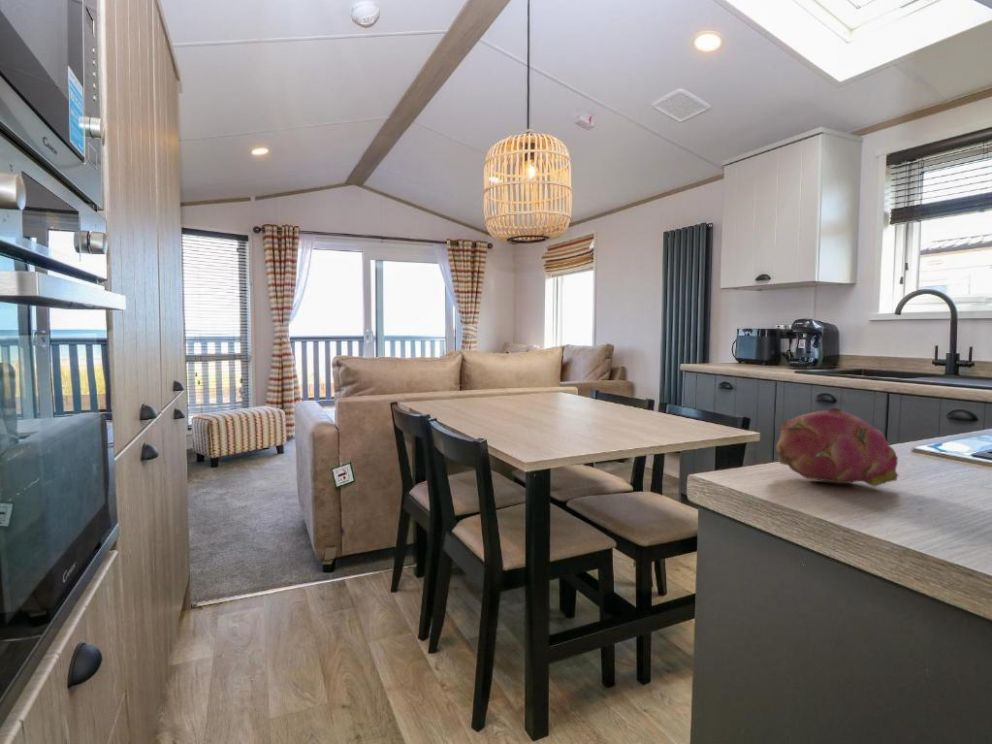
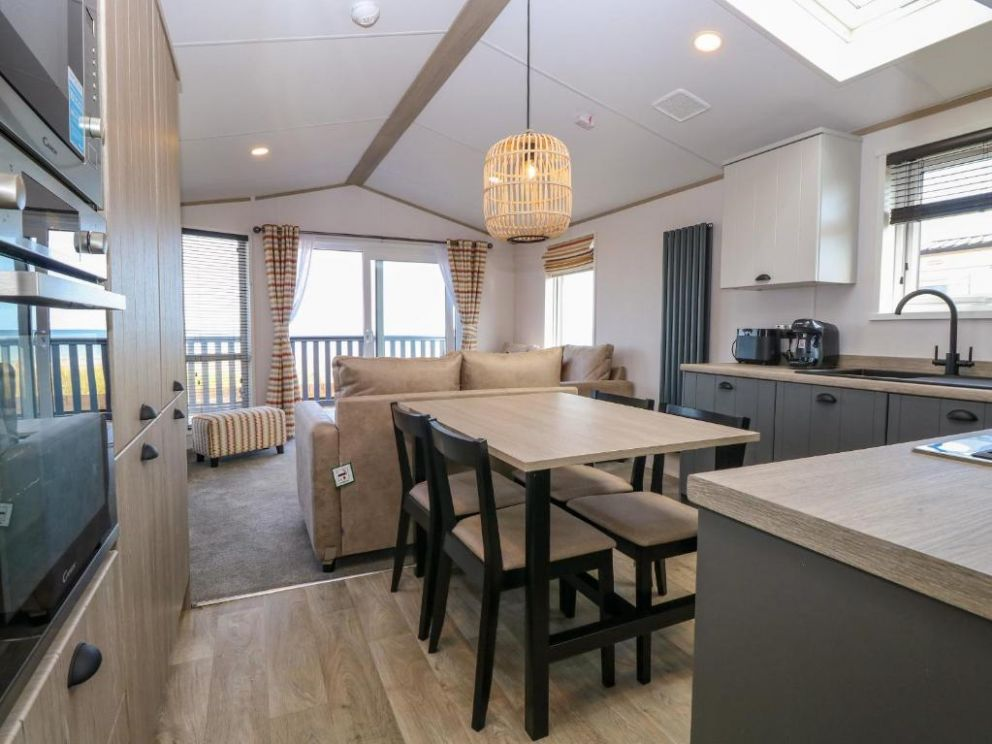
- fruit [774,407,901,487]
